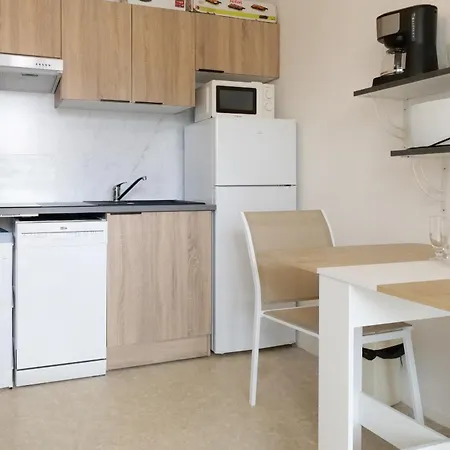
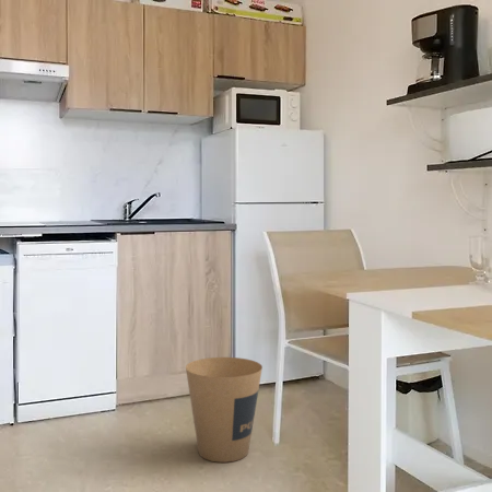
+ trash can [185,356,263,464]
